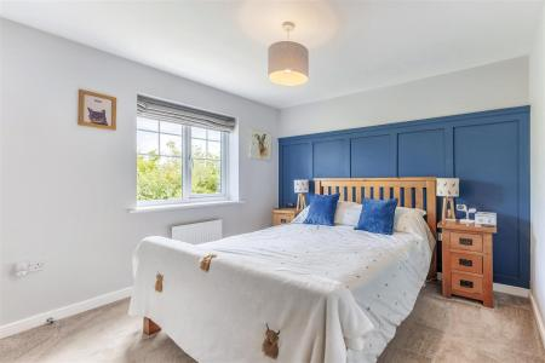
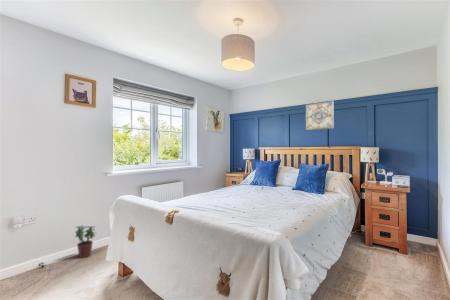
+ wall art [305,100,334,131]
+ potted plant [74,224,97,259]
